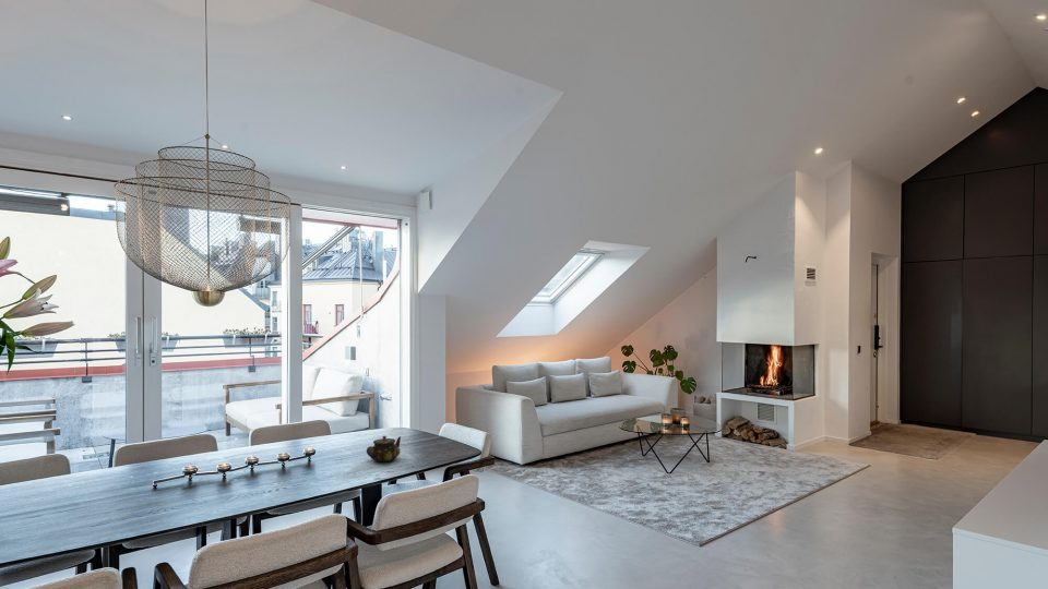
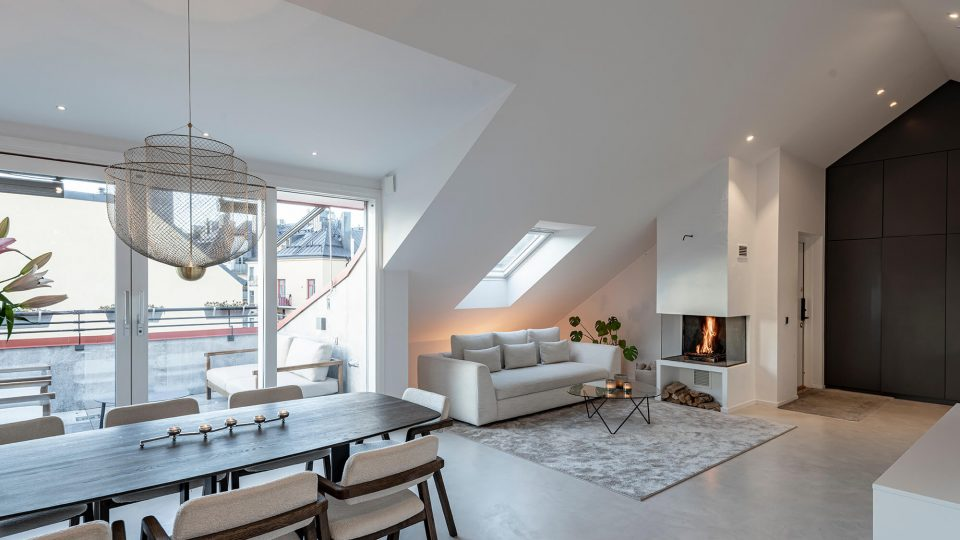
- teapot [366,435,402,462]
